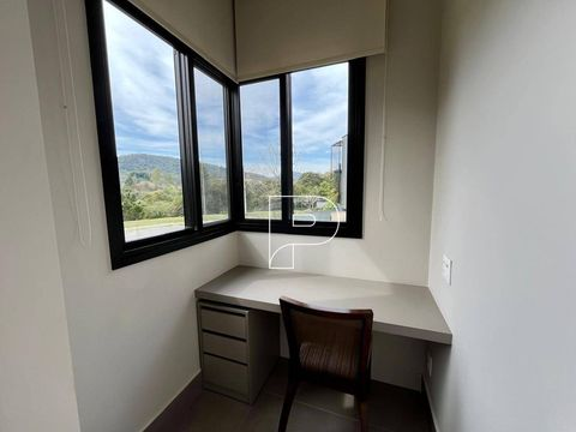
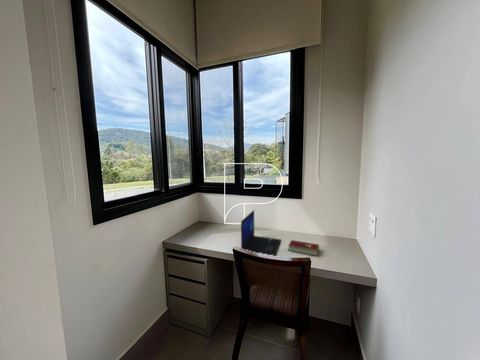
+ laptop [240,209,282,257]
+ hardcover book [287,239,320,257]
